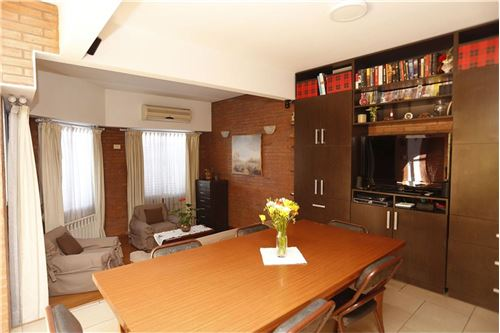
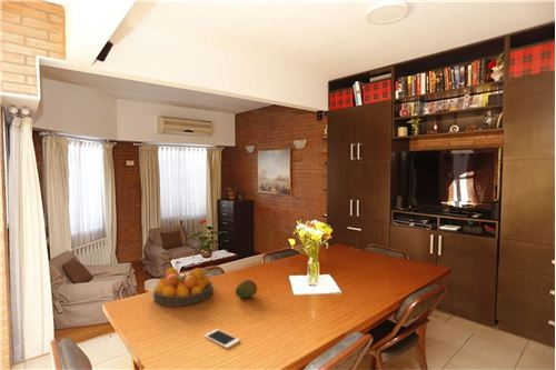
+ fruit [235,279,258,299]
+ cell phone [203,328,241,349]
+ fruit bowl [152,267,214,308]
